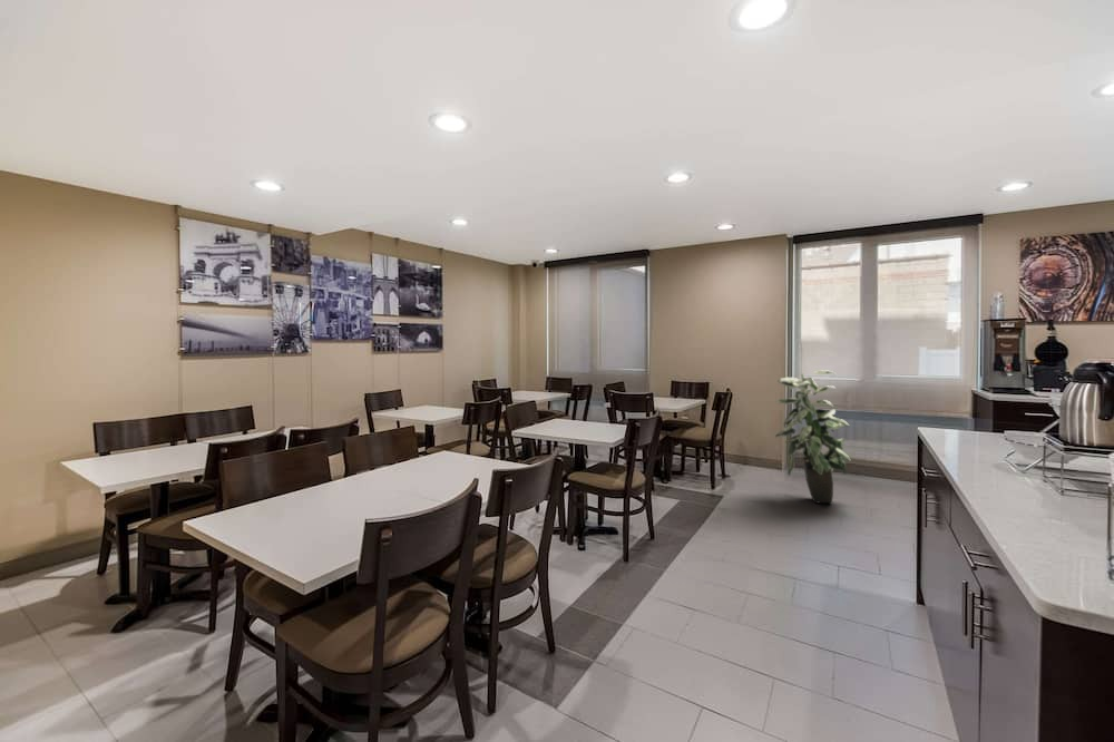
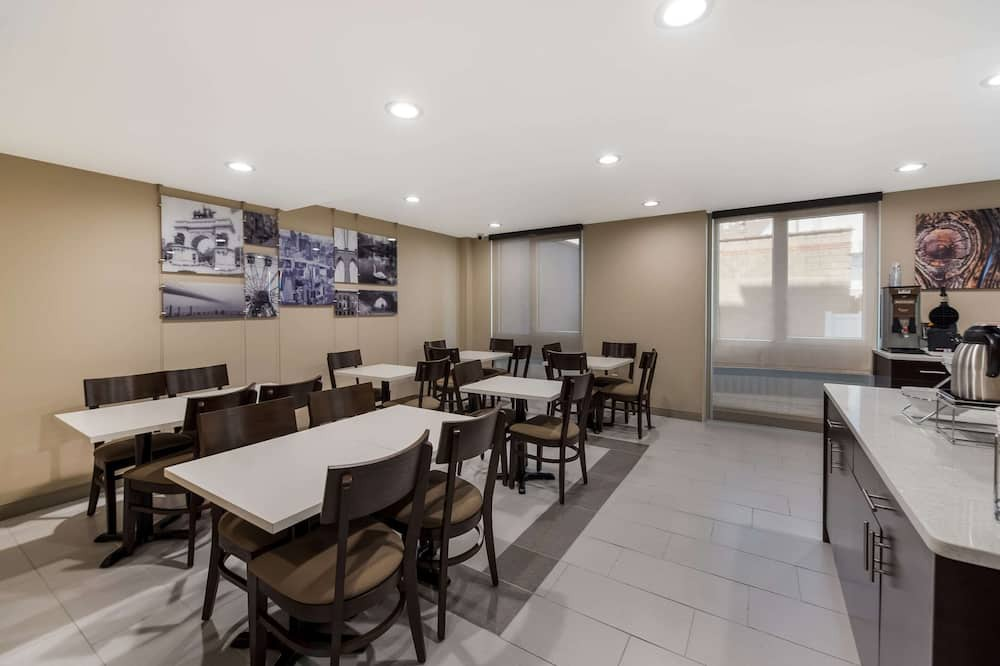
- indoor plant [774,370,852,505]
